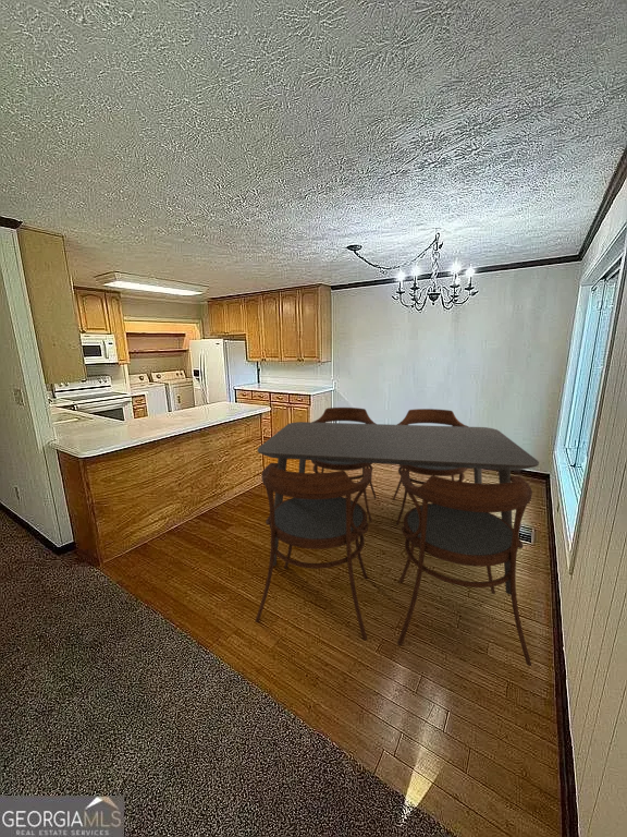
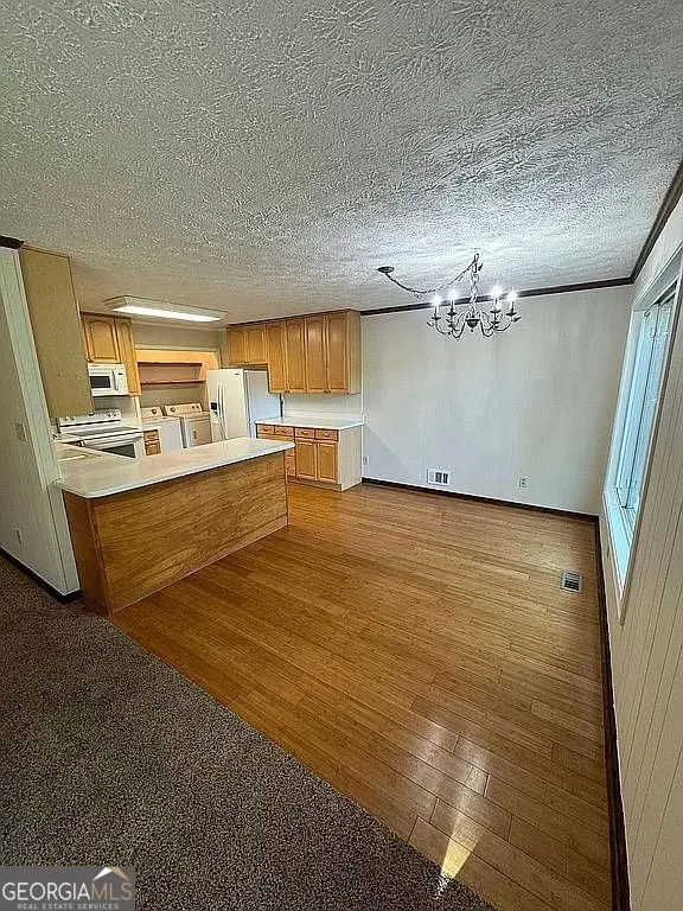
- dining table with chairs [255,407,540,667]
